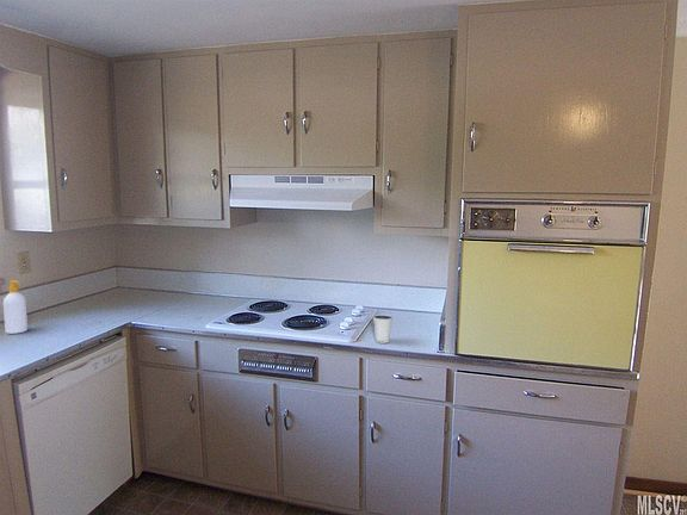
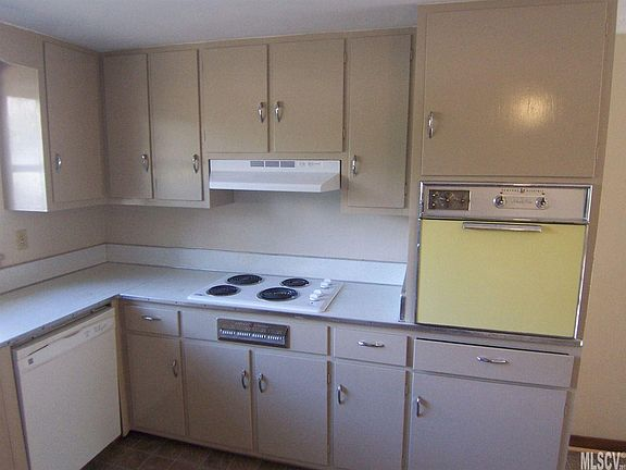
- soap bottle [2,279,29,335]
- dixie cup [372,314,394,345]
